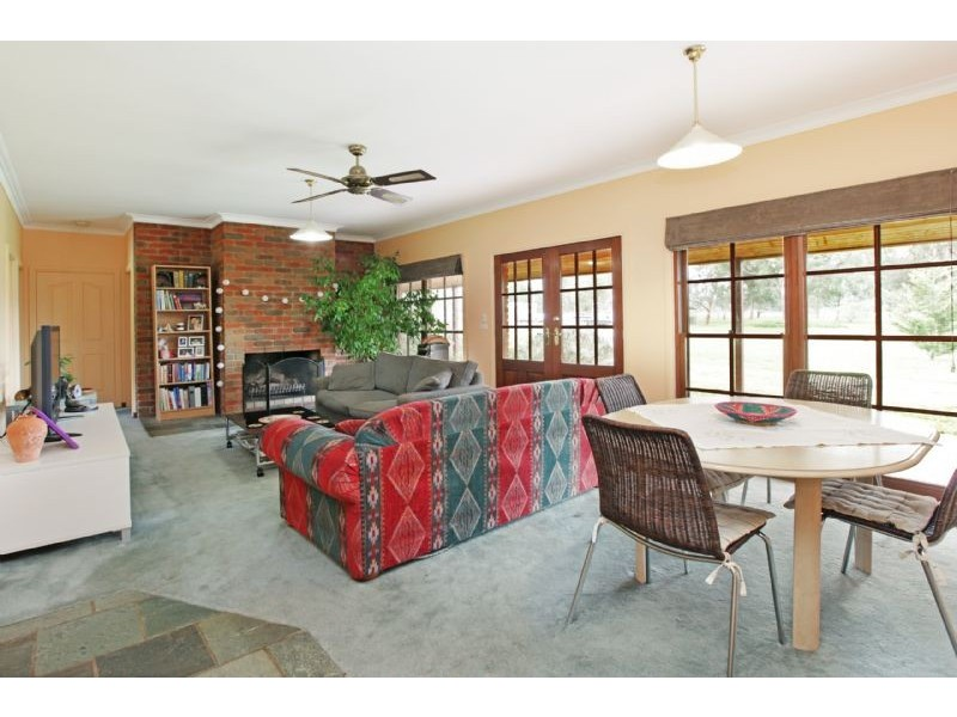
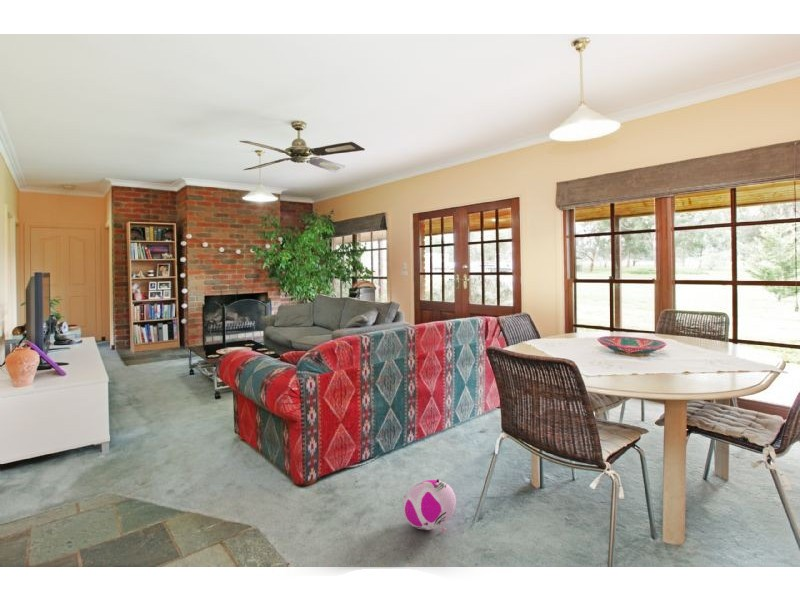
+ ball [402,478,457,533]
